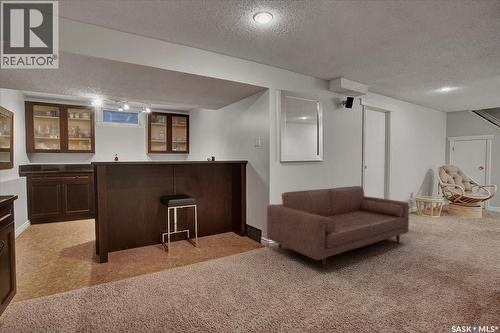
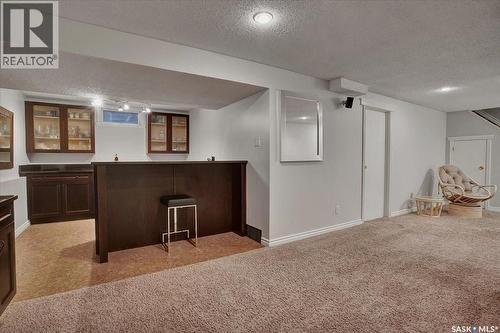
- sofa [266,185,410,270]
